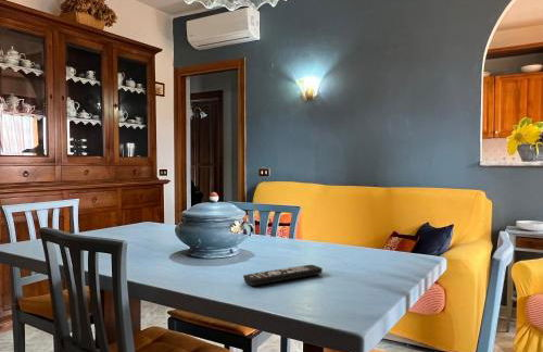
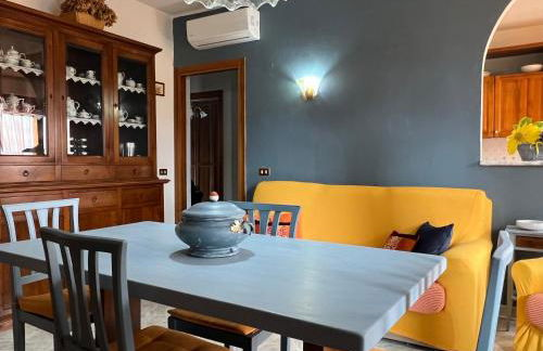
- remote control [242,264,324,287]
